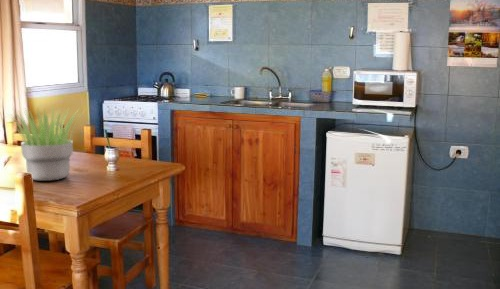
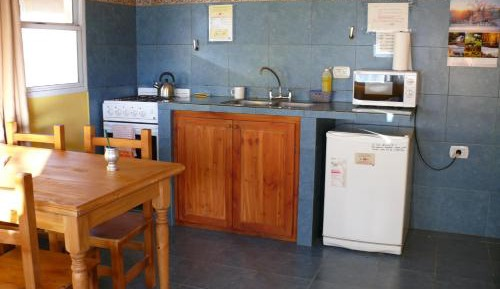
- potted plant [5,106,86,182]
